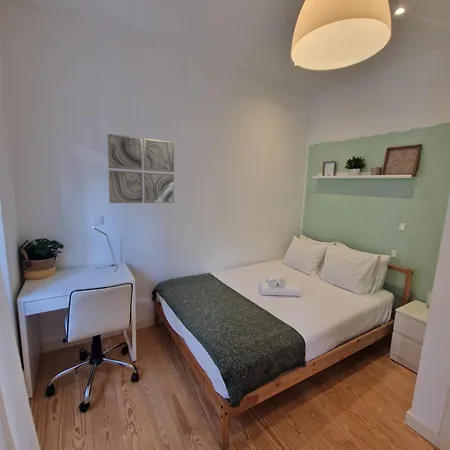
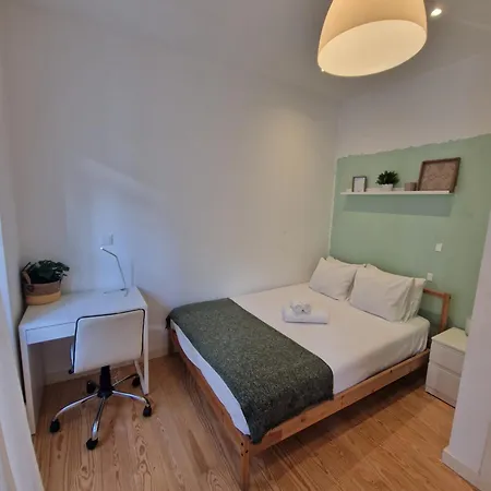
- wall art [106,133,175,204]
